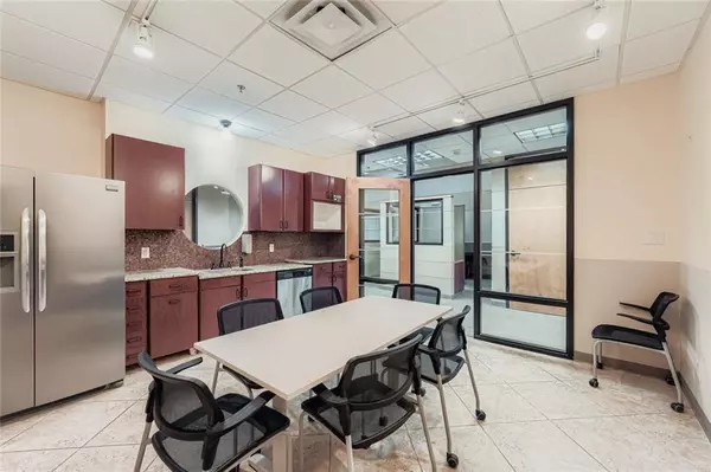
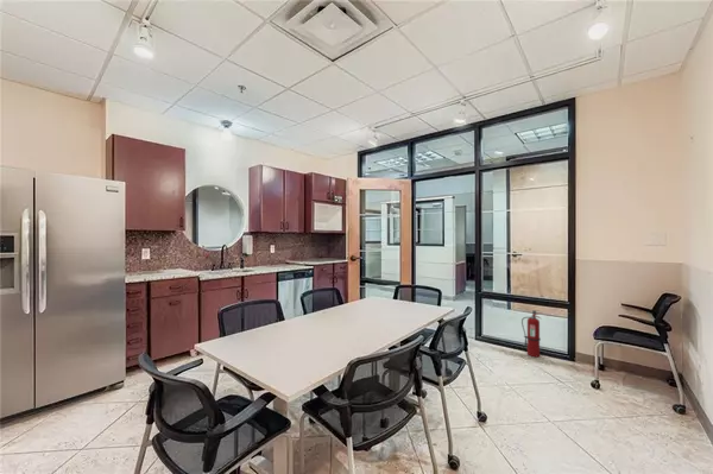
+ fire extinguisher [520,309,544,358]
